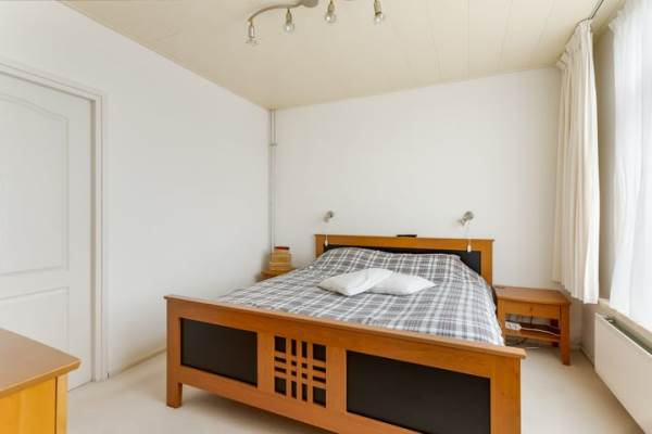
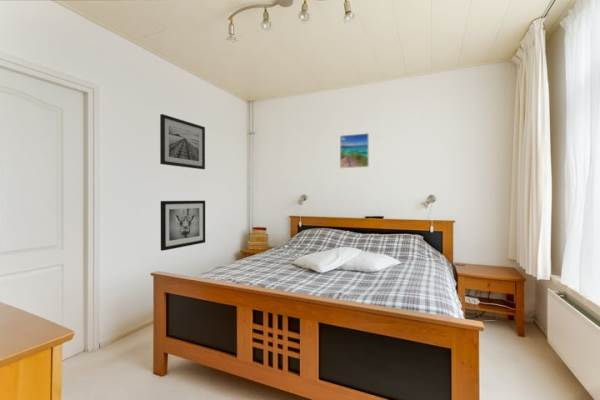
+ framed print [339,132,370,169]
+ wall art [159,113,206,170]
+ wall art [160,200,206,252]
